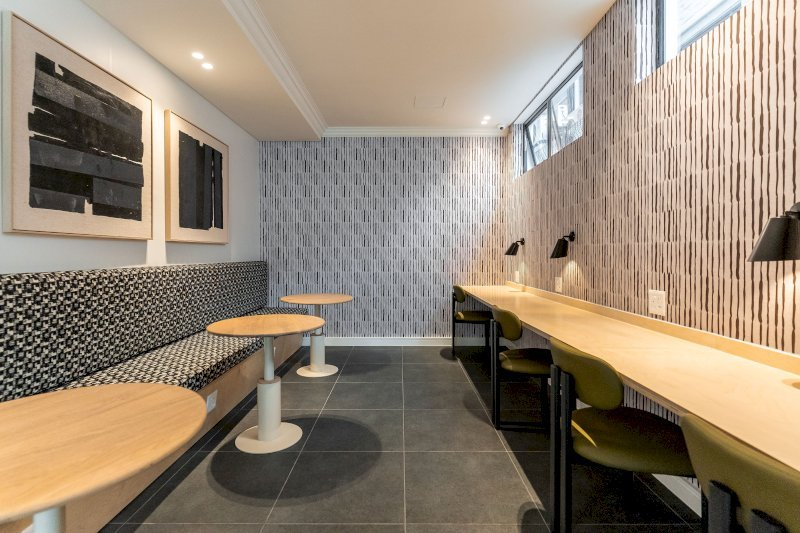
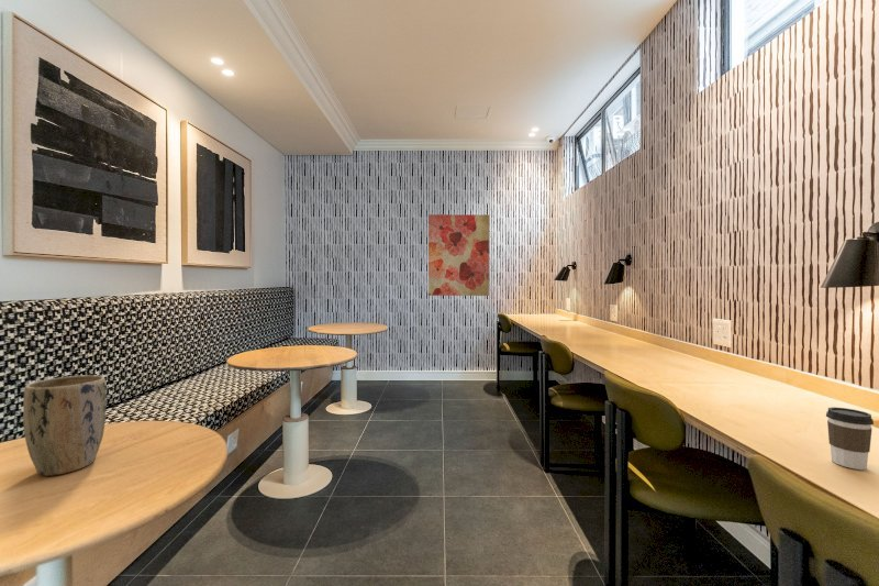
+ wall art [427,213,490,297]
+ plant pot [22,375,108,477]
+ coffee cup [825,406,875,471]
